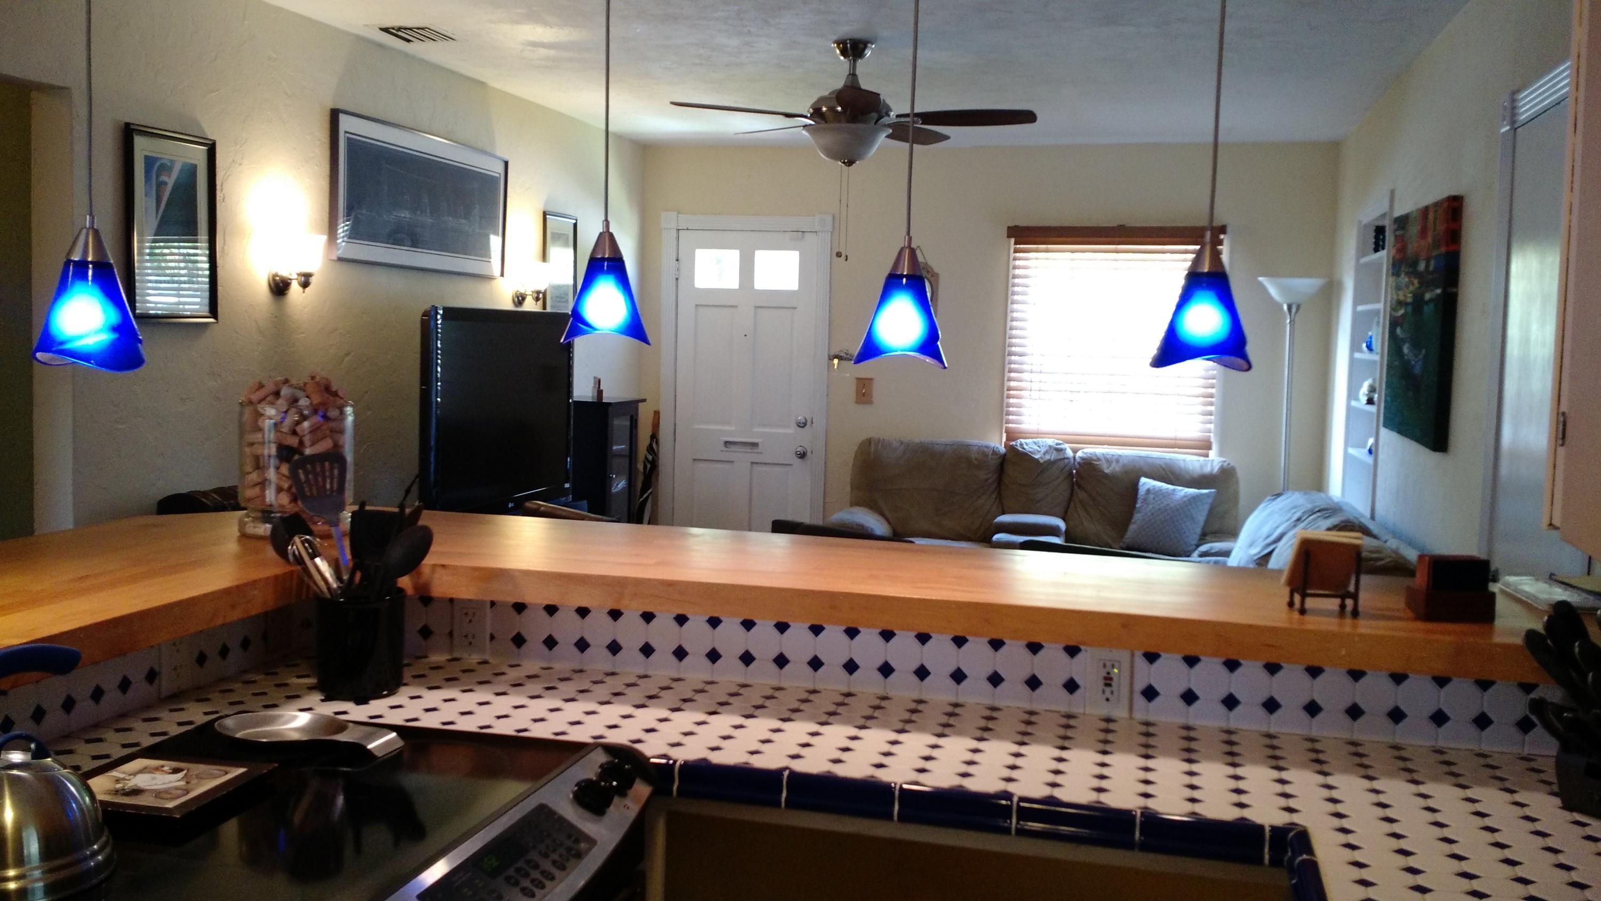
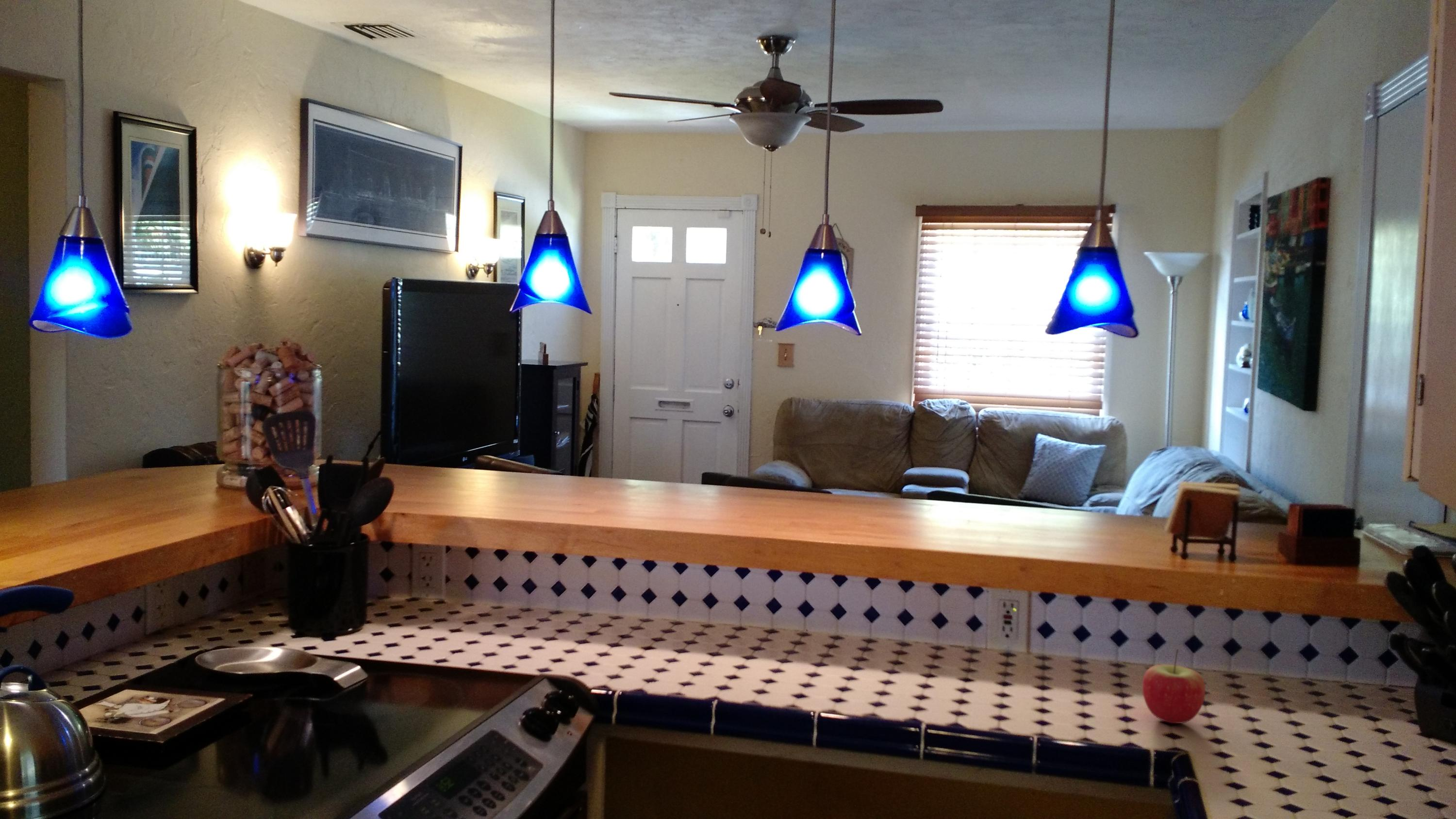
+ apple [1142,649,1206,724]
